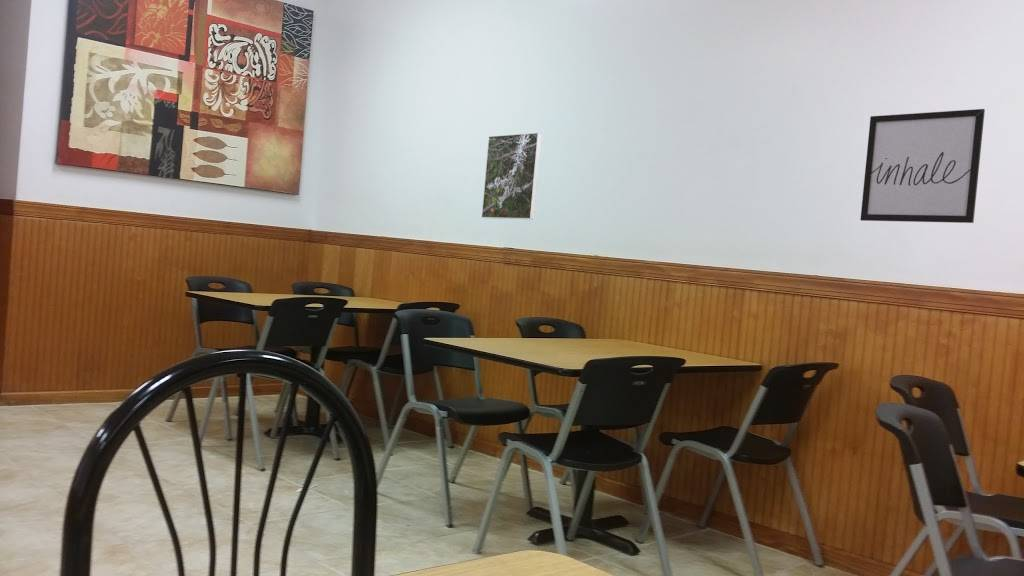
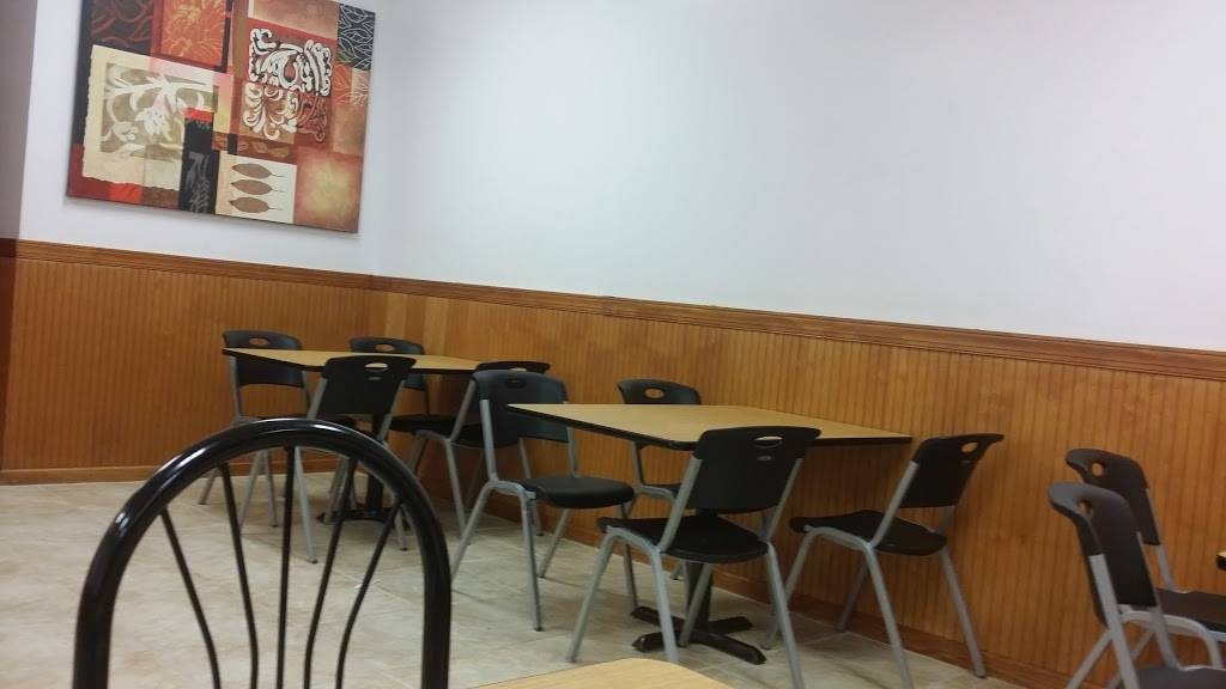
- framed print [480,132,543,220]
- wall art [859,108,986,224]
